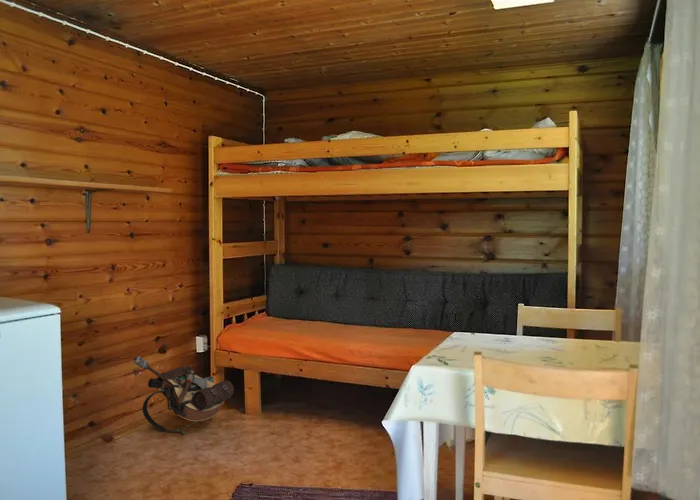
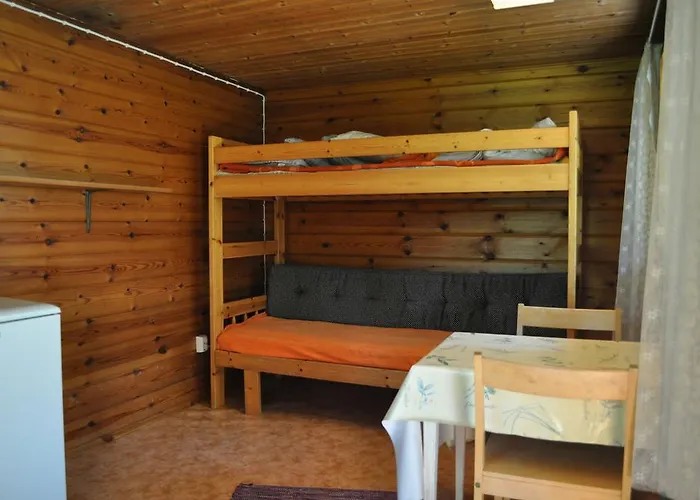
- backpack [133,355,235,436]
